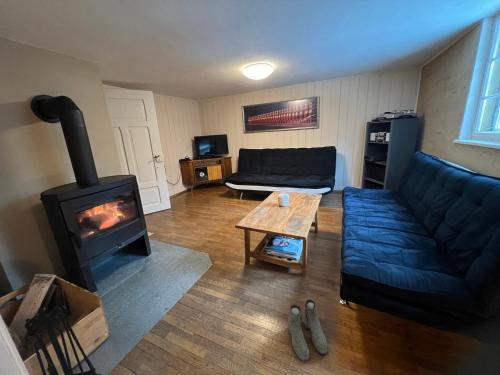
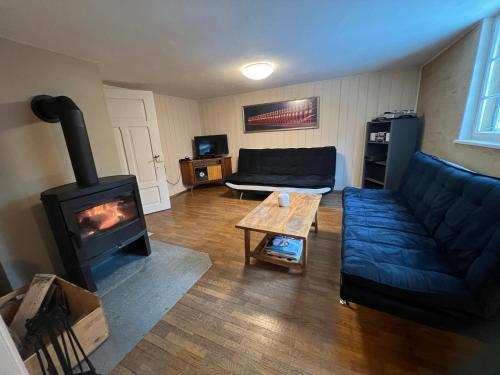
- boots [287,299,328,362]
